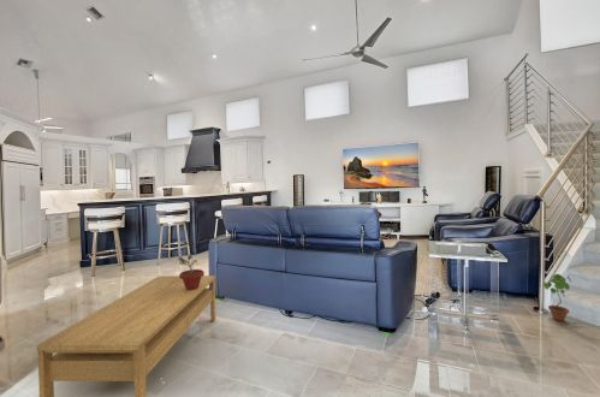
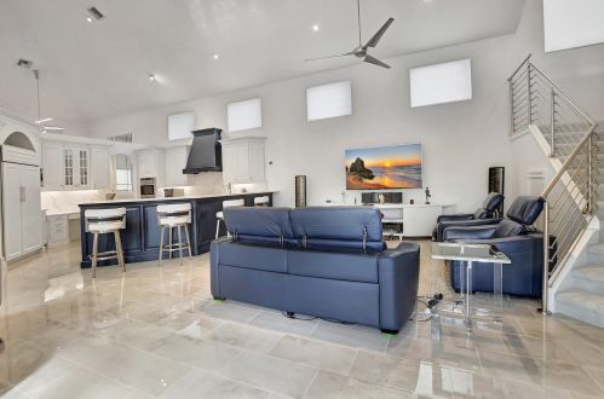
- coffee table [36,274,216,397]
- potted plant [177,251,206,290]
- potted plant [542,273,572,322]
